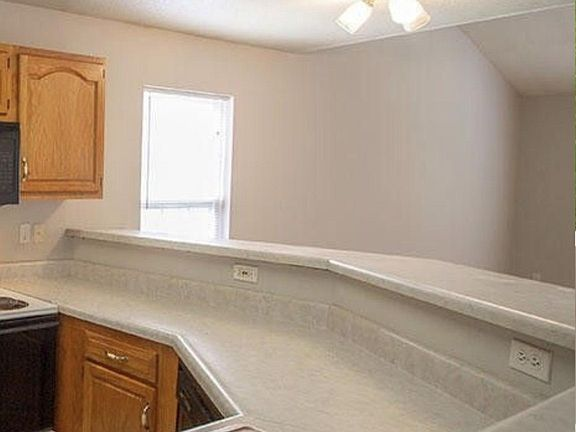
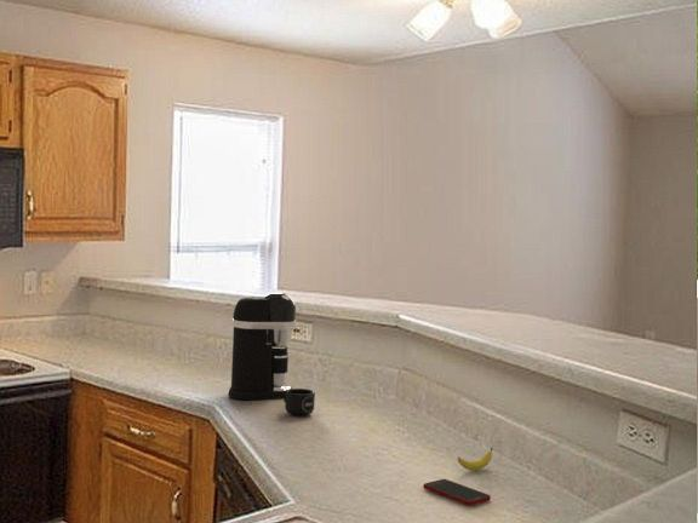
+ banana [456,447,494,472]
+ cell phone [422,478,492,507]
+ coffee maker [227,291,297,401]
+ mug [282,387,316,418]
